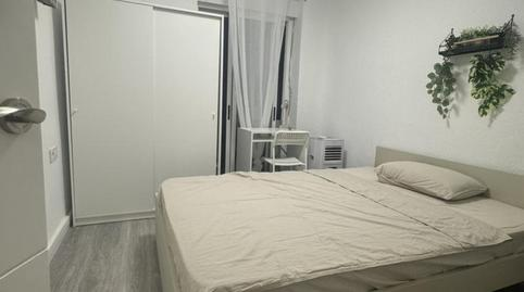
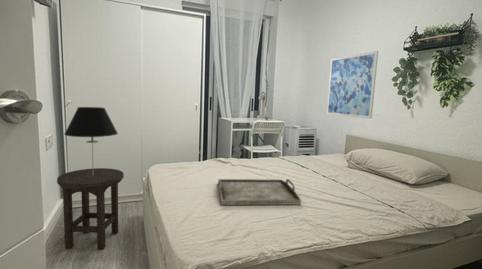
+ table lamp [63,106,119,167]
+ wall art [326,50,379,120]
+ serving tray [217,178,302,206]
+ stool [56,167,125,250]
